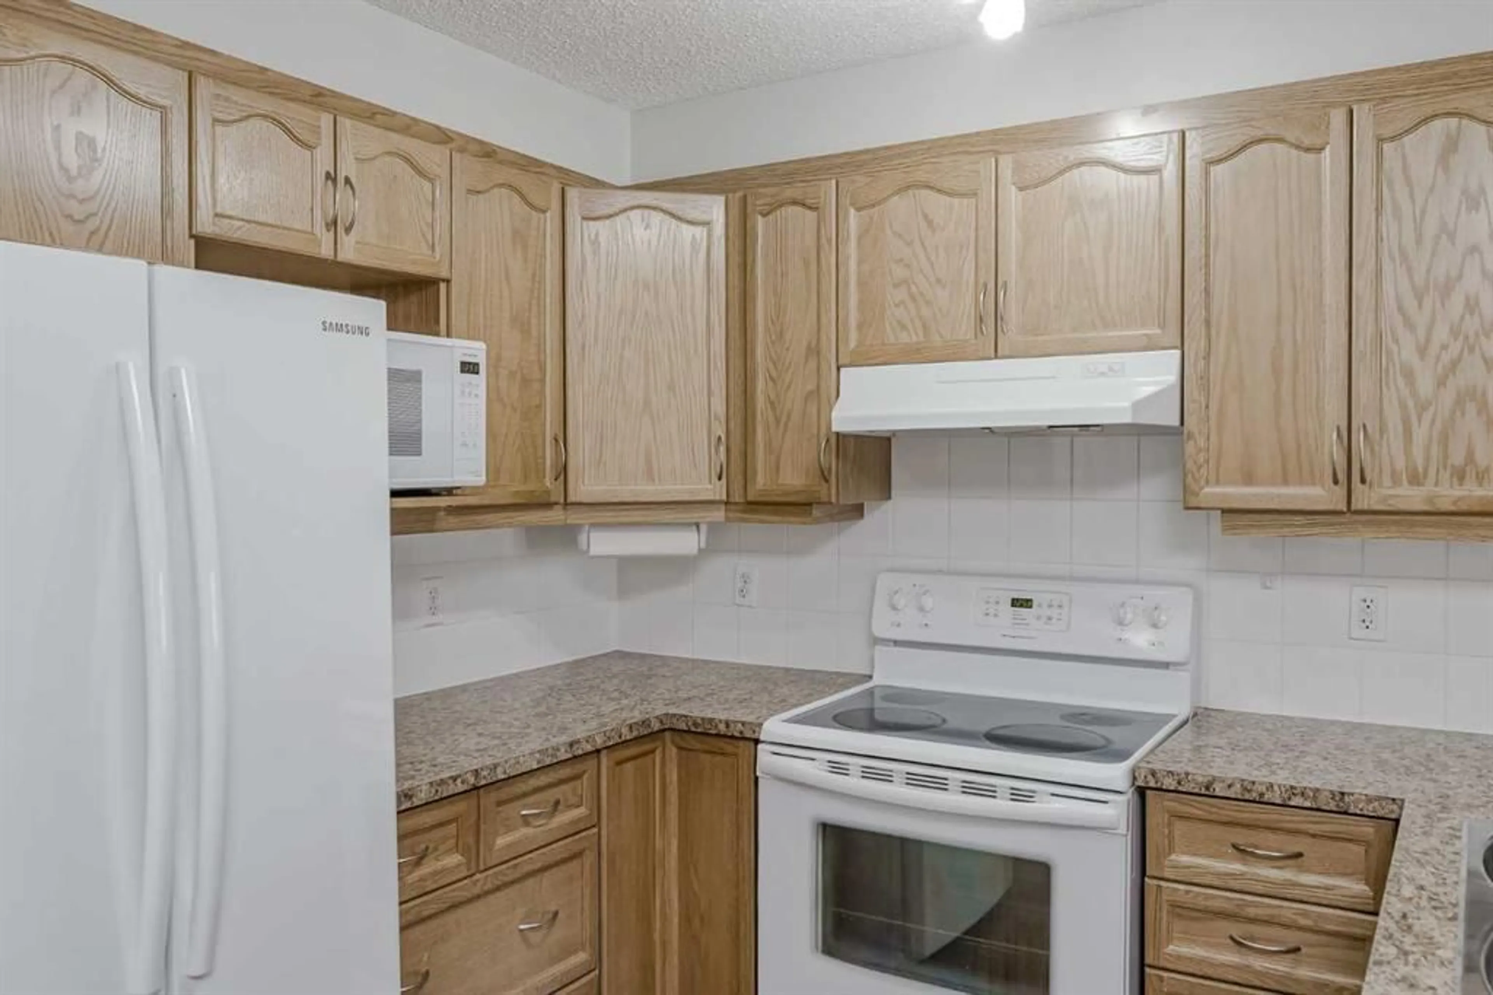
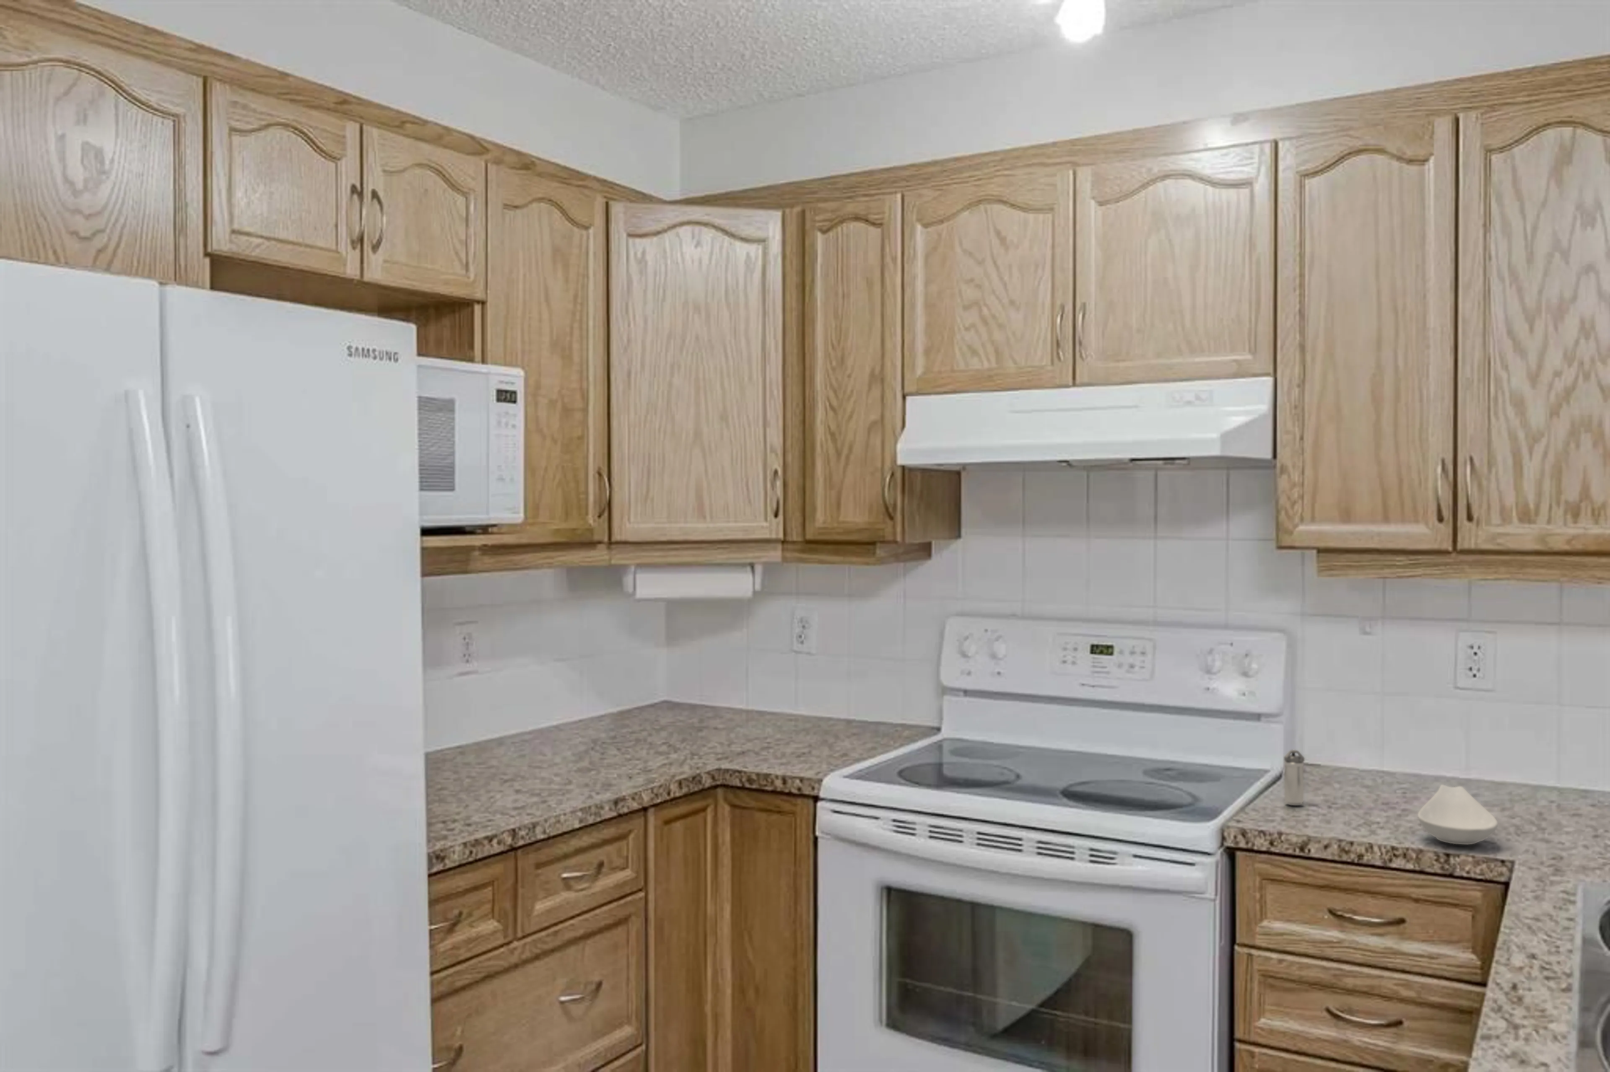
+ spoon rest [1417,784,1499,845]
+ shaker [1283,749,1305,806]
